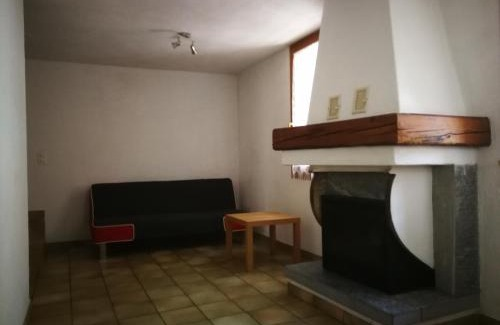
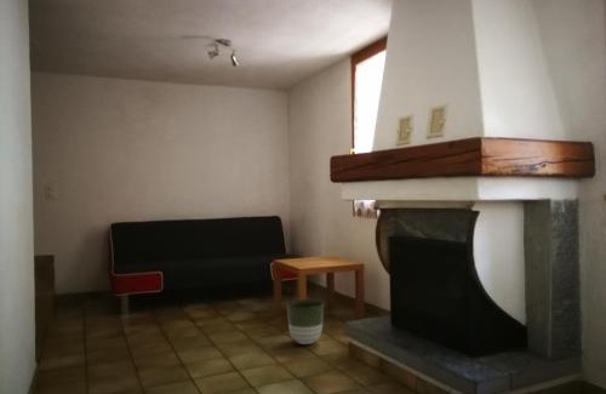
+ planter [286,298,325,346]
